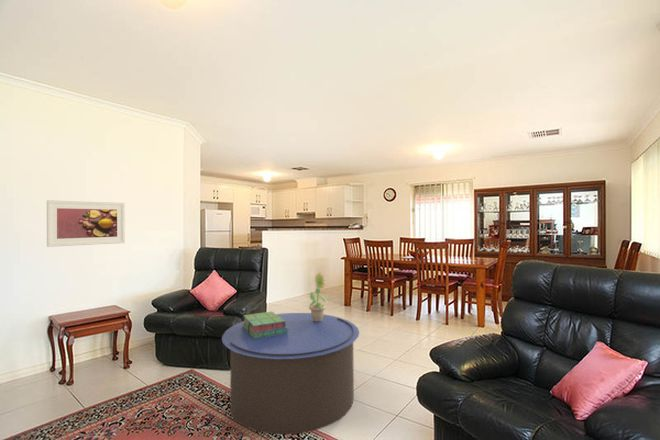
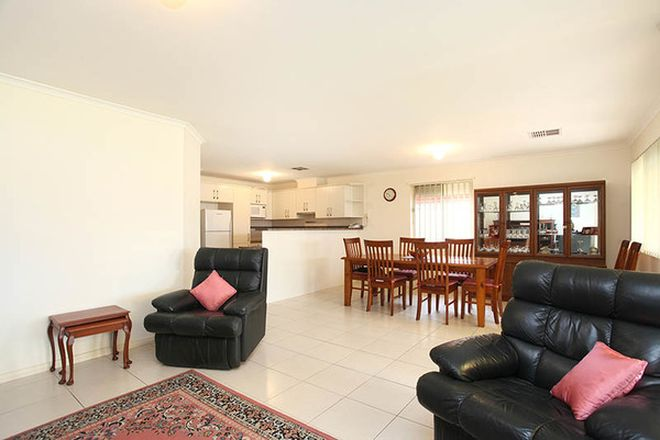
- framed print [46,199,126,248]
- sunflower [308,271,328,322]
- coffee table [221,312,360,435]
- stack of books [241,311,287,339]
